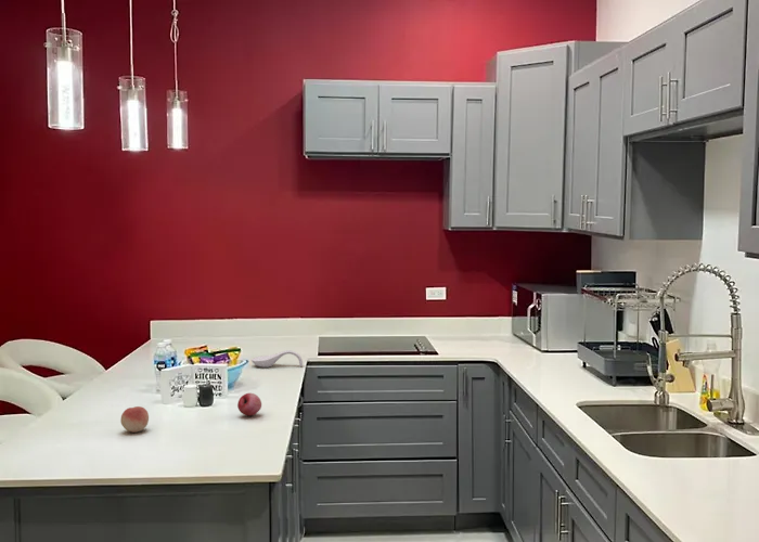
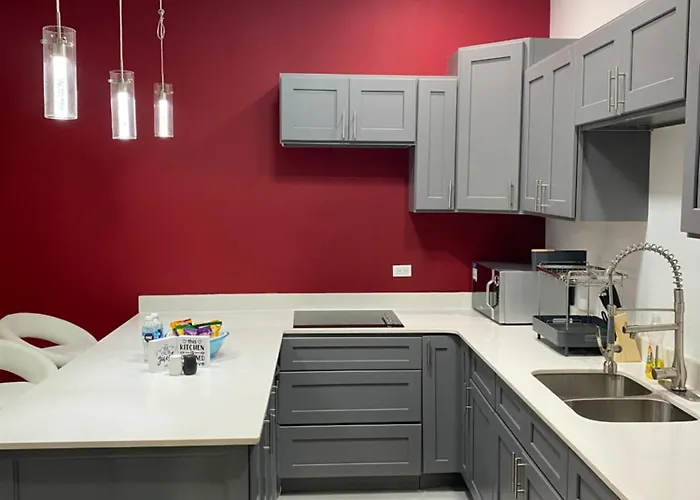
- spoon rest [250,349,304,369]
- fruit [236,392,262,417]
- fruit [119,405,150,434]
